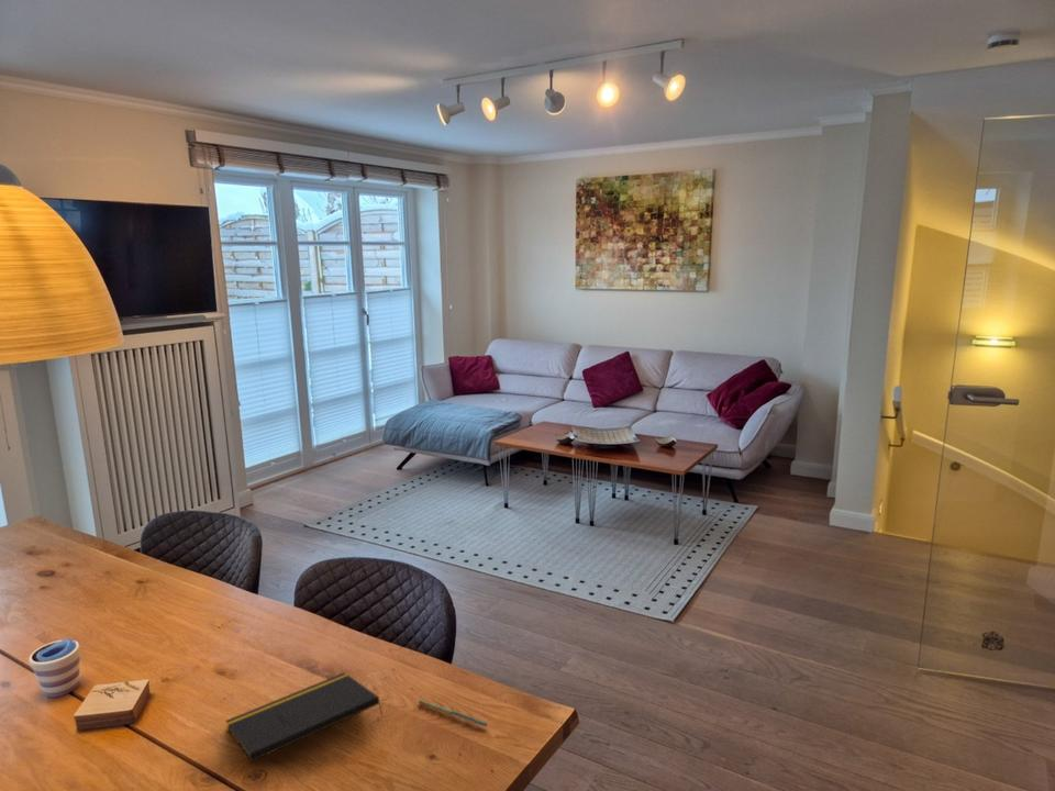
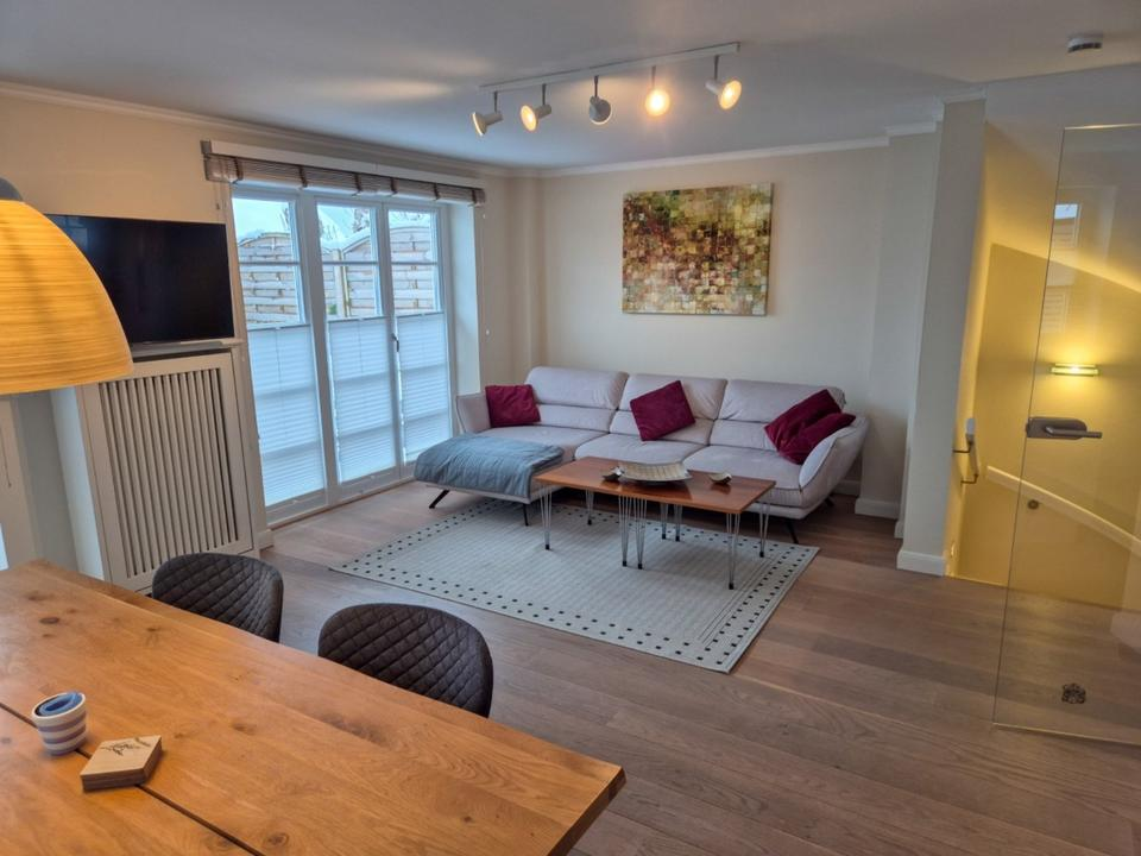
- pen [418,699,488,727]
- notepad [224,671,385,762]
